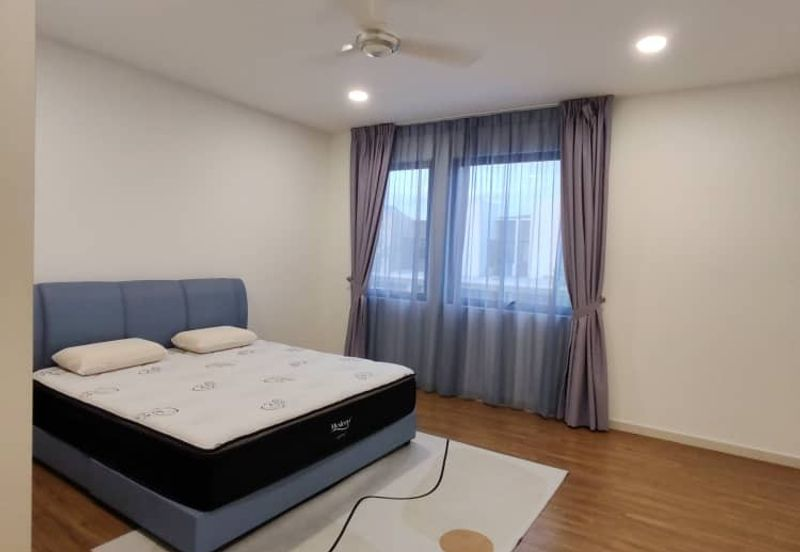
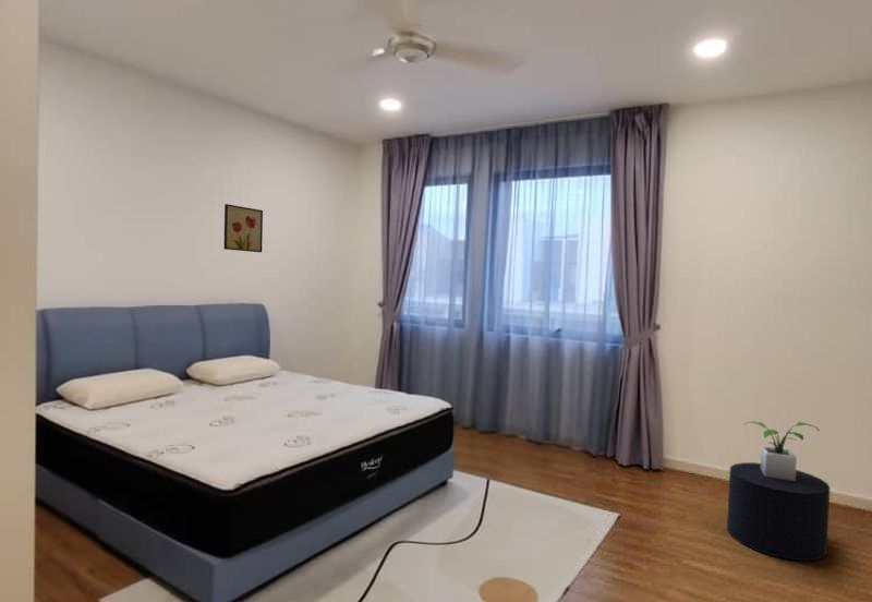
+ wall art [222,203,264,253]
+ stool [726,461,832,562]
+ potted plant [743,420,821,481]
